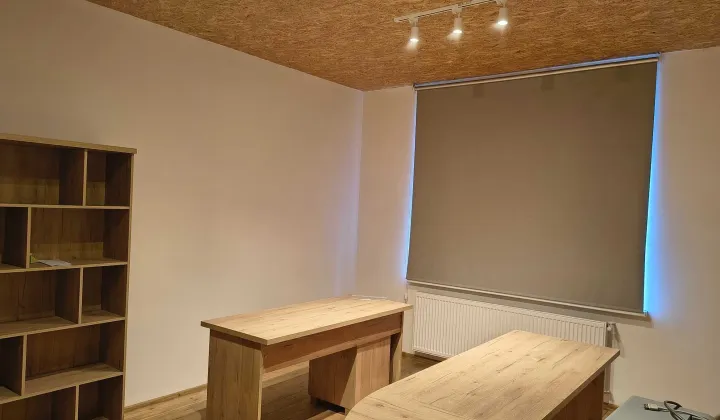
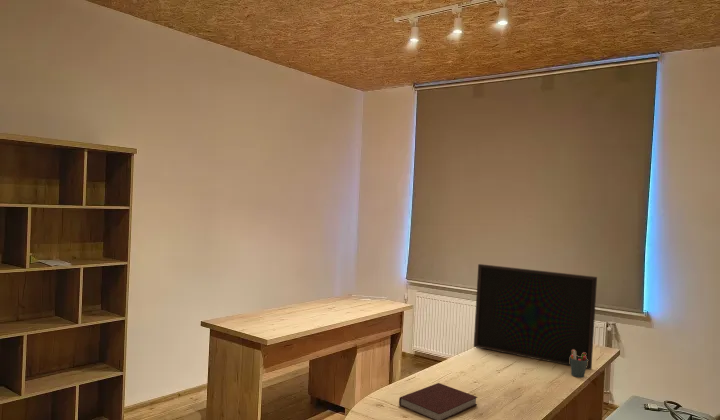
+ pen holder [570,350,588,379]
+ monitor [473,263,598,371]
+ notebook [398,382,479,420]
